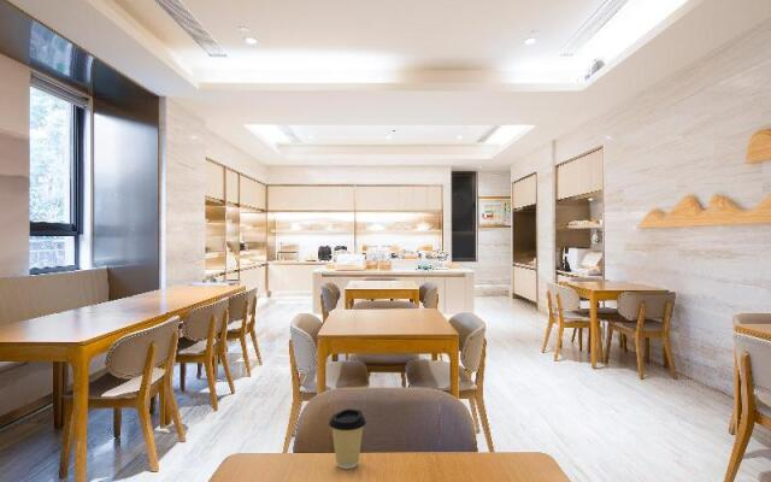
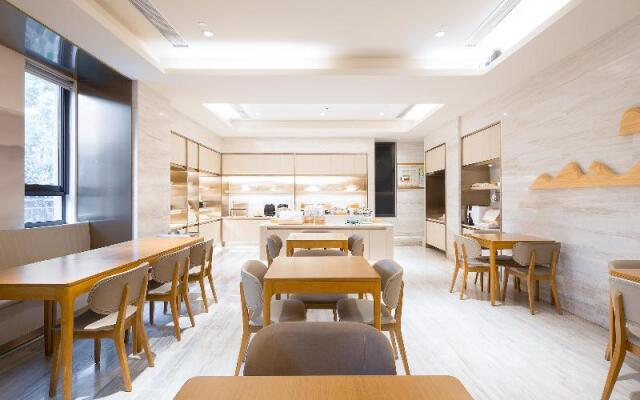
- coffee cup [328,407,367,470]
